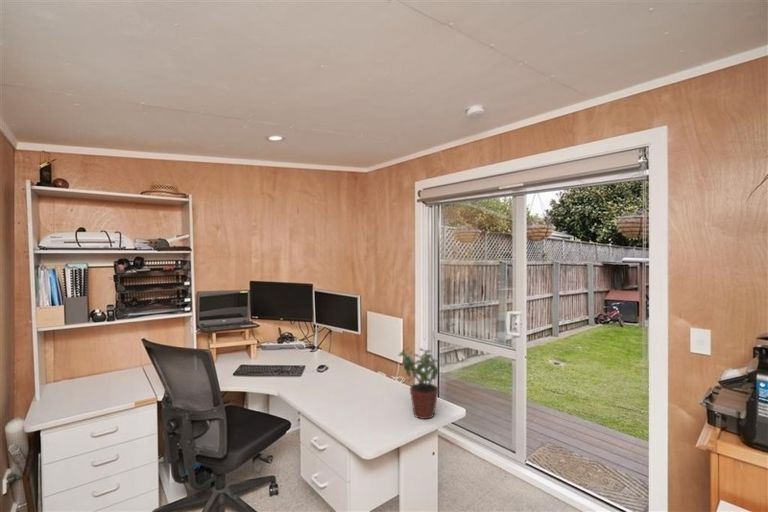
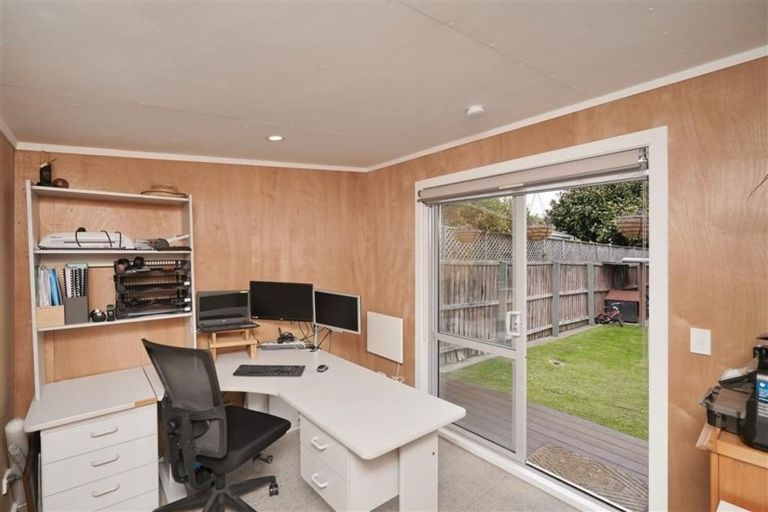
- potted plant [398,347,441,420]
